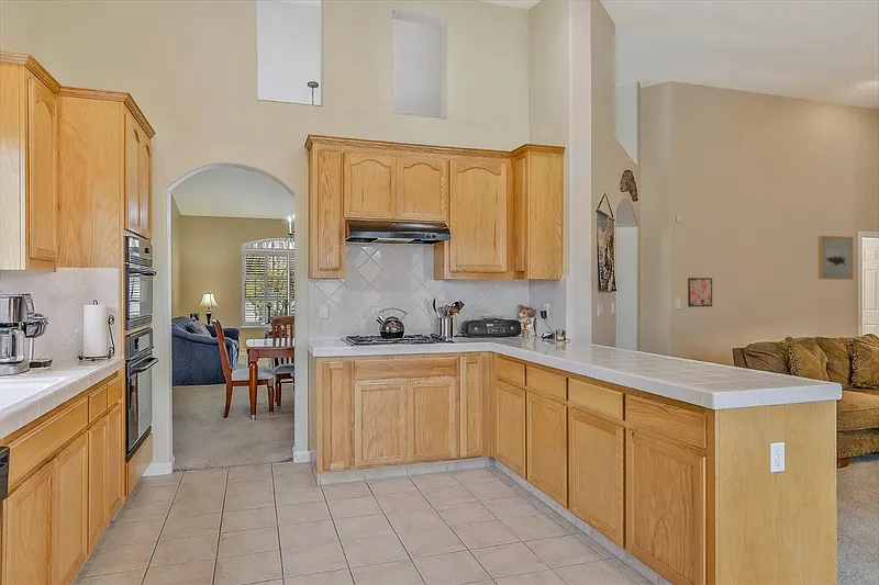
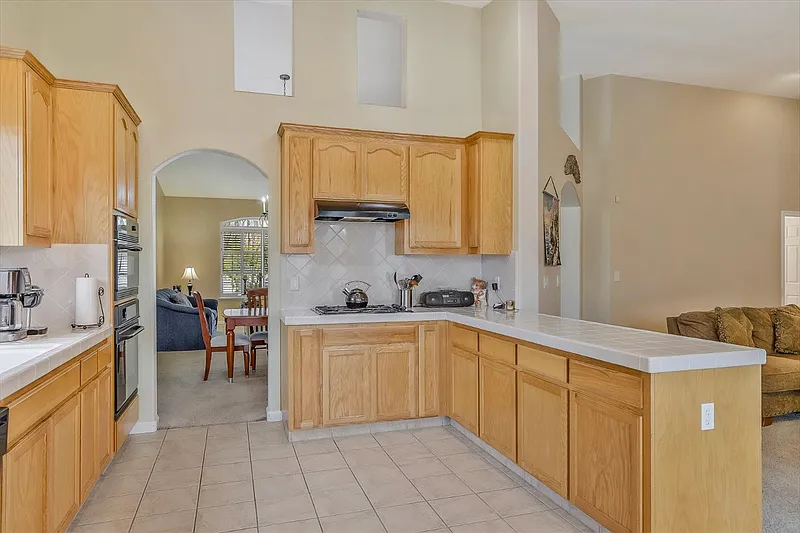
- wall art [817,235,855,281]
- wall art [687,277,713,307]
